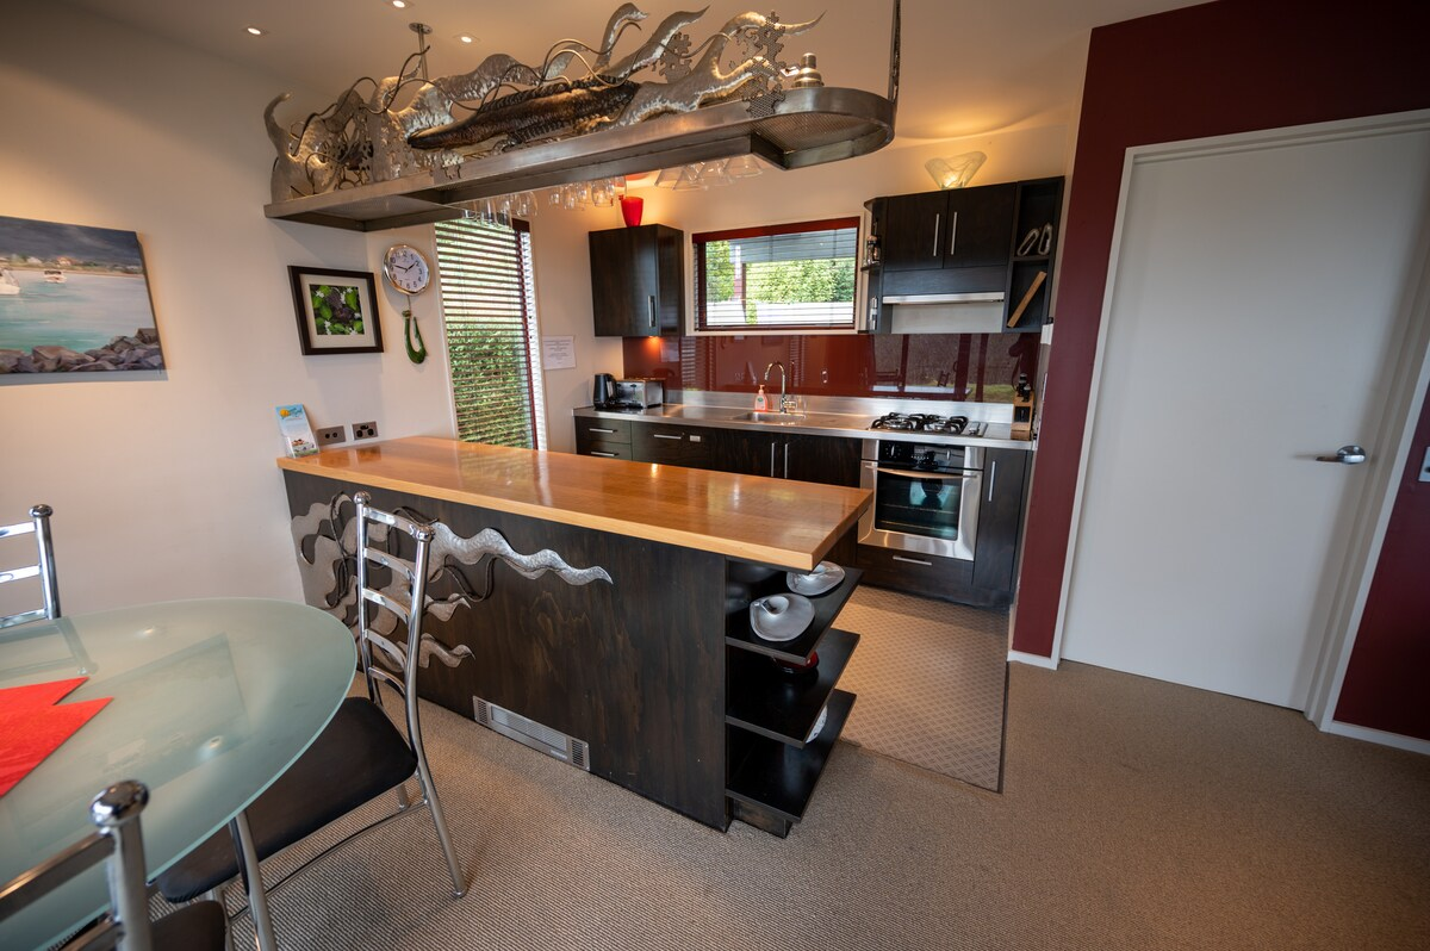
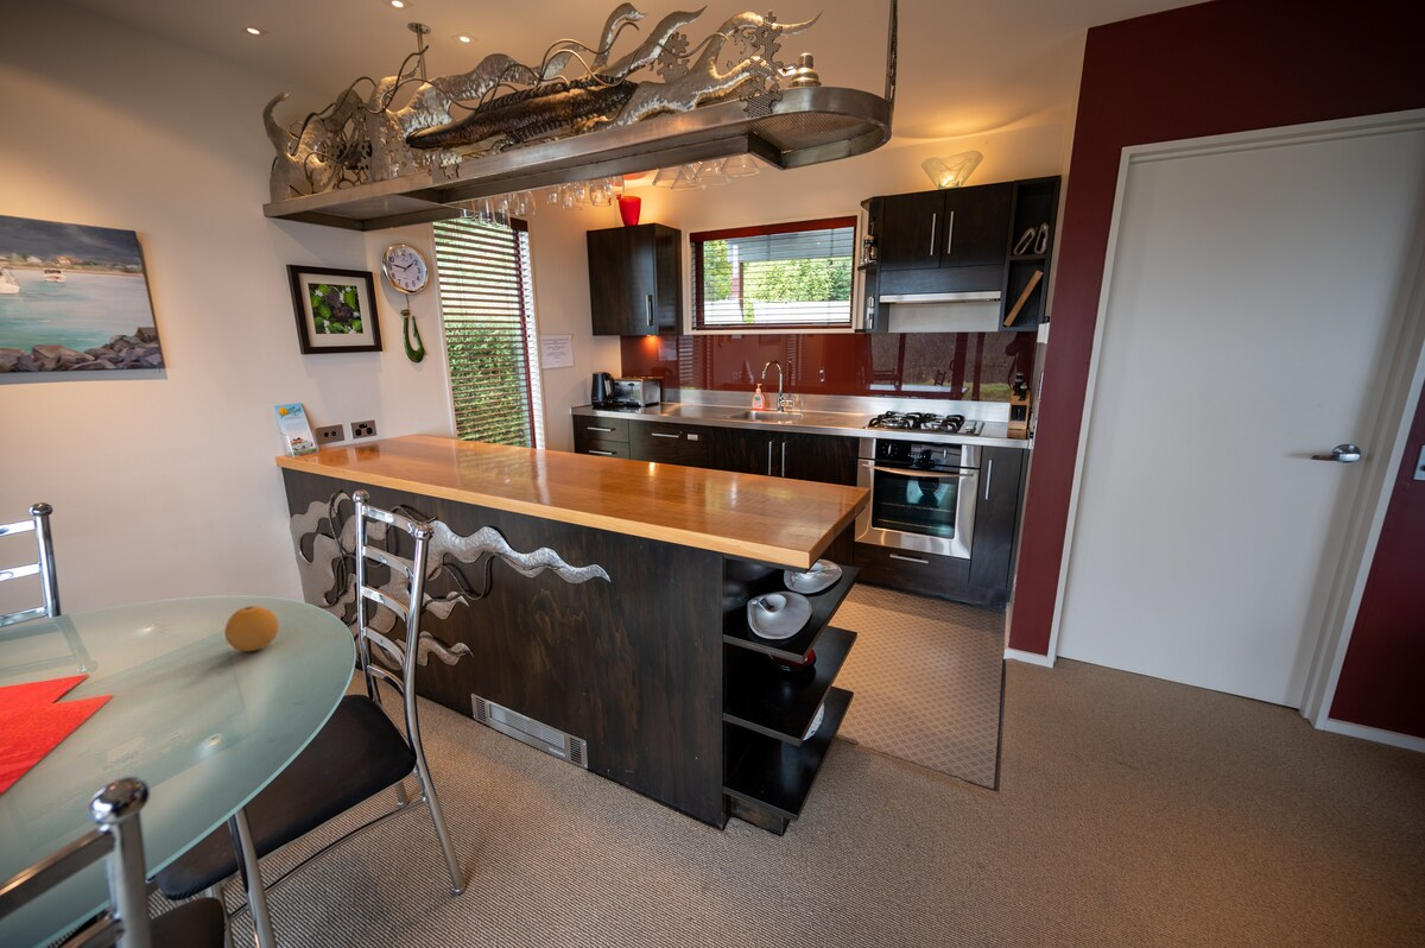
+ fruit [223,605,280,652]
